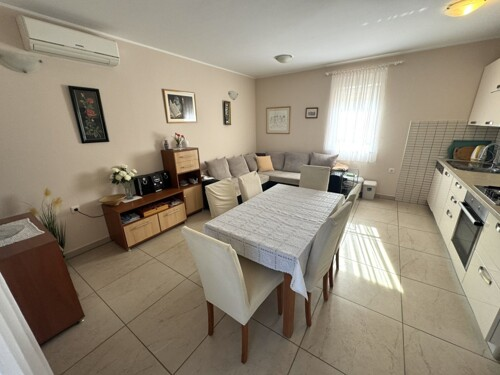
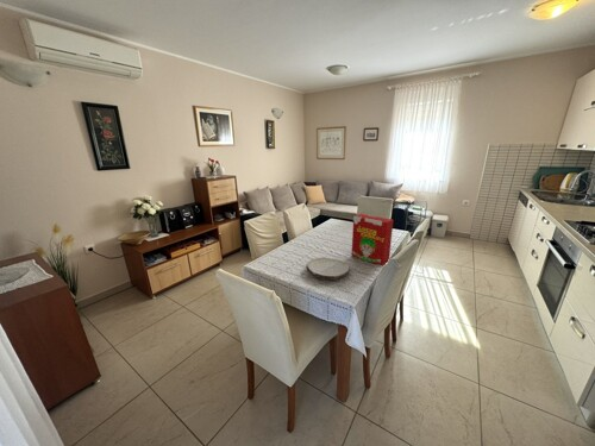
+ cereal box [350,213,394,268]
+ plate [305,257,351,281]
